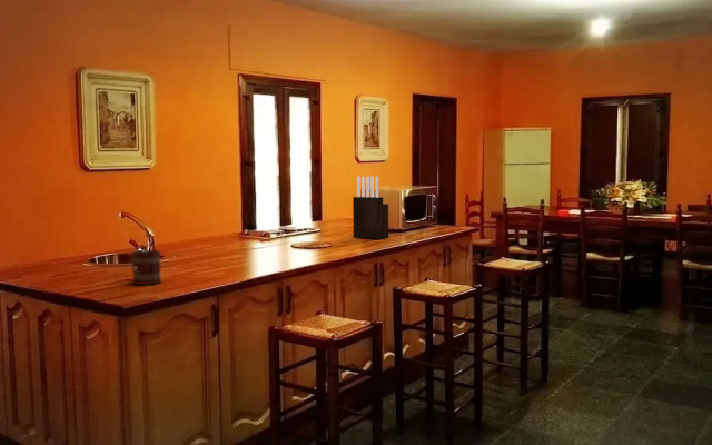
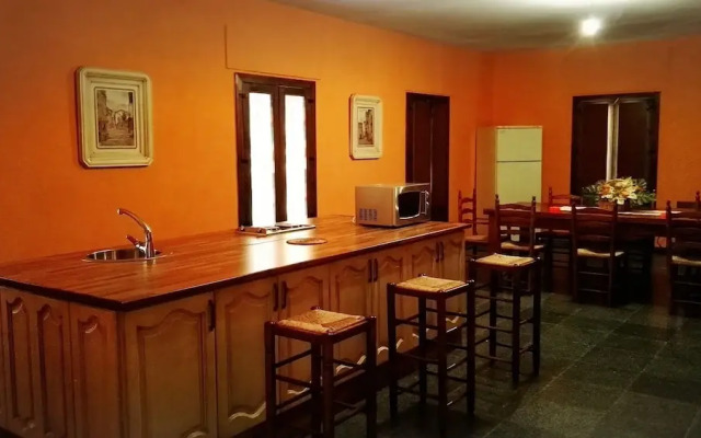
- knife block [352,176,389,240]
- mug [131,249,162,286]
